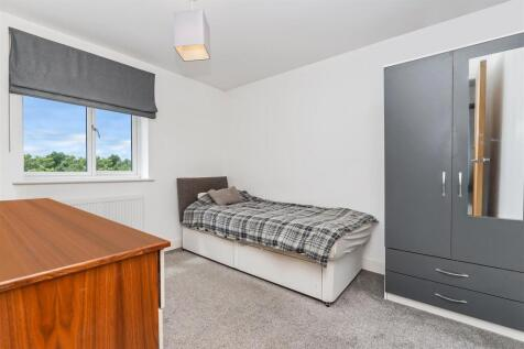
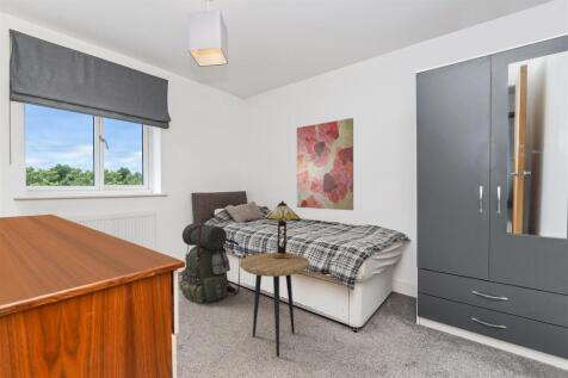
+ wall art [296,117,354,211]
+ side table [240,252,310,358]
+ backpack [178,222,241,304]
+ table lamp [264,199,302,258]
